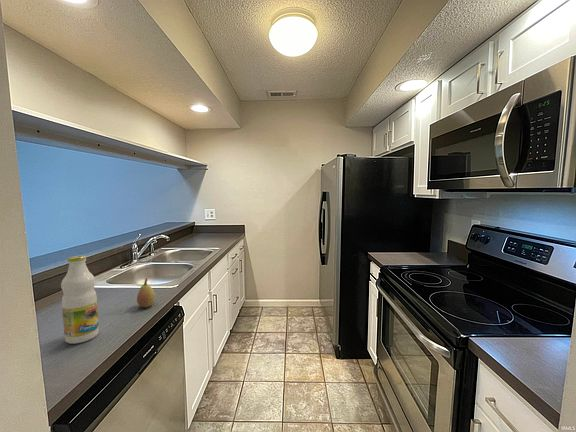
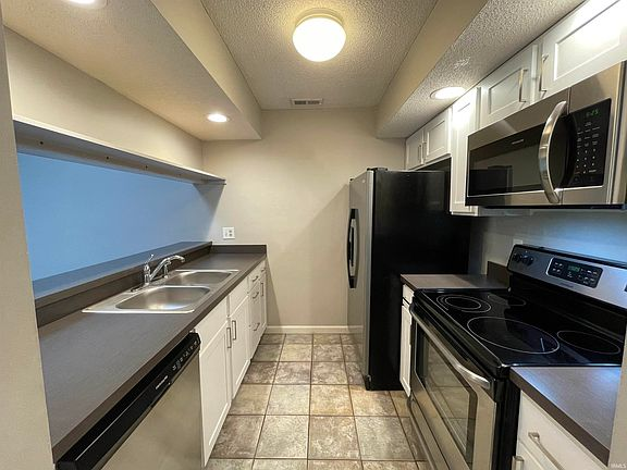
- fruit [136,277,156,308]
- bottle [60,254,100,345]
